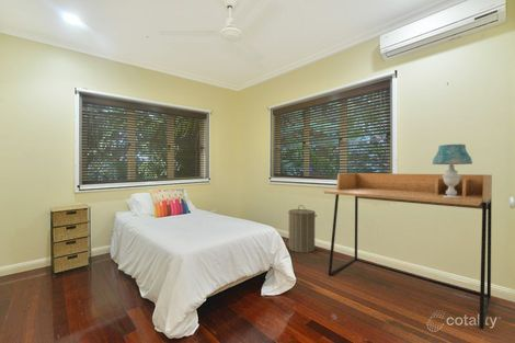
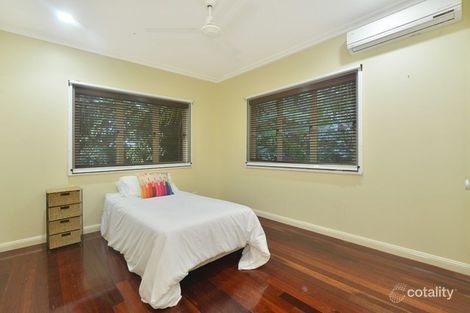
- laundry hamper [287,204,318,254]
- table lamp [432,144,473,198]
- desk [323,172,493,331]
